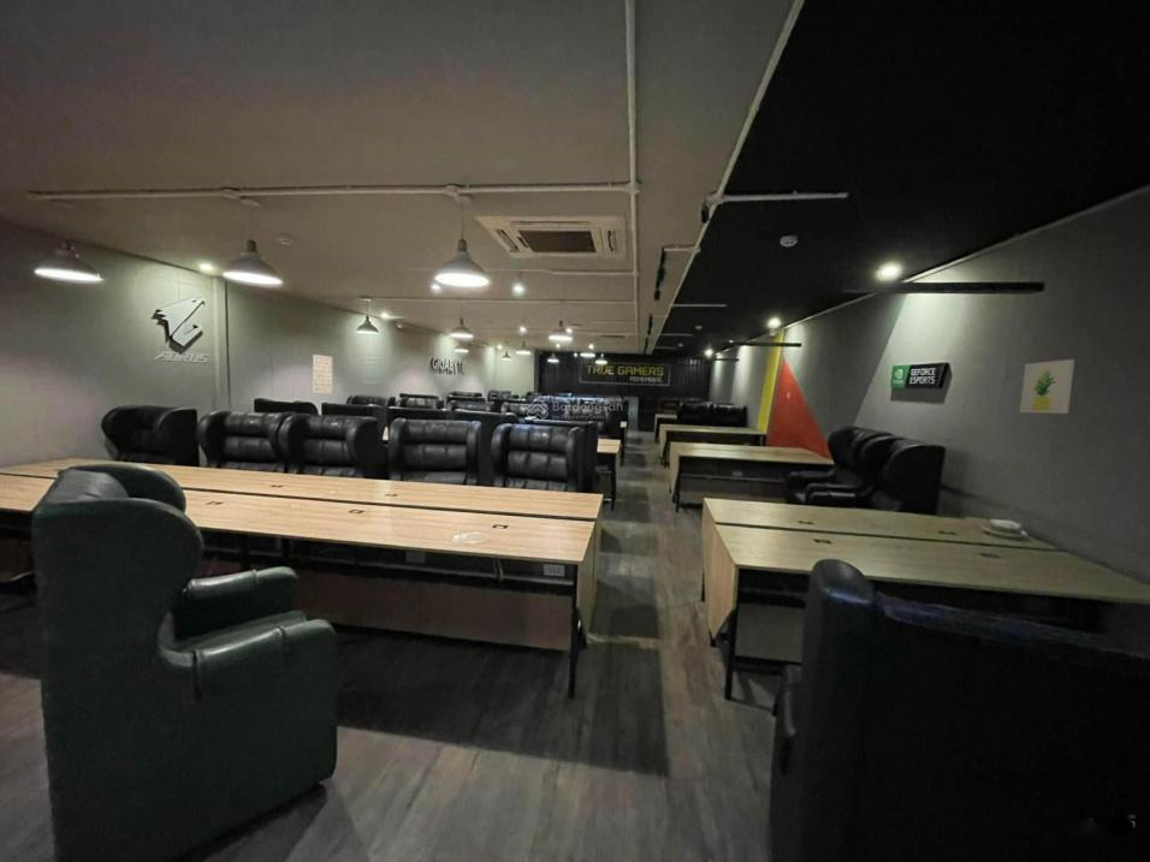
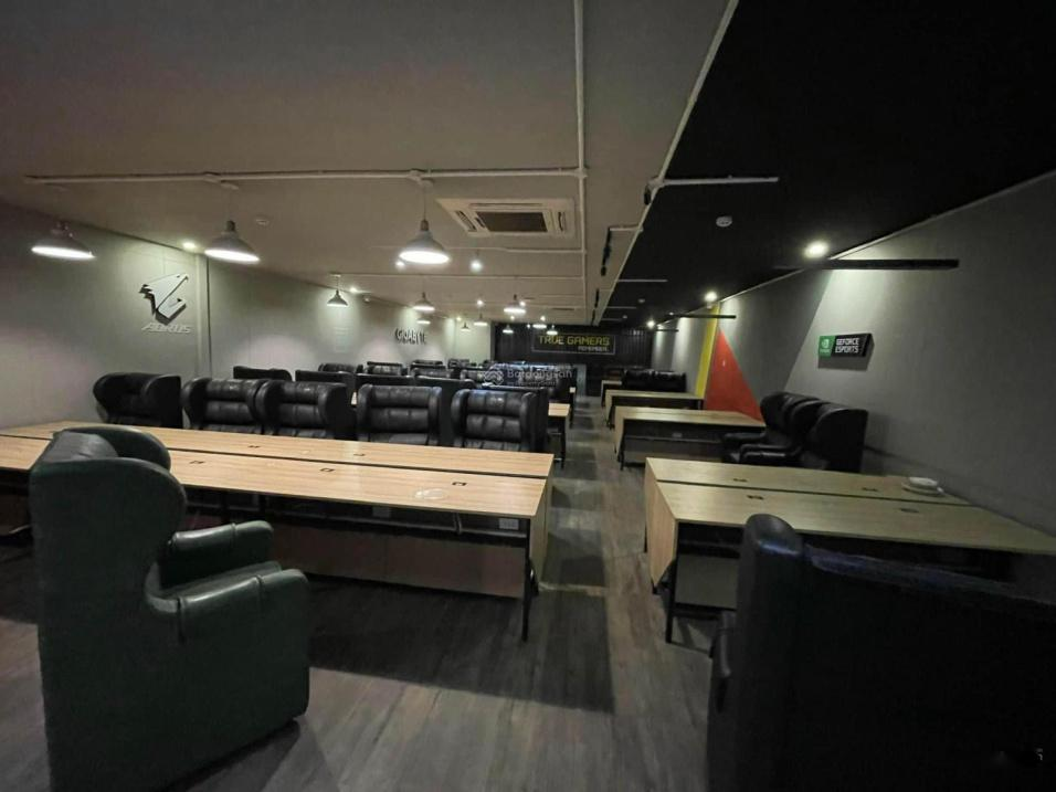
- wall art [1019,358,1075,415]
- wall art [312,353,333,394]
